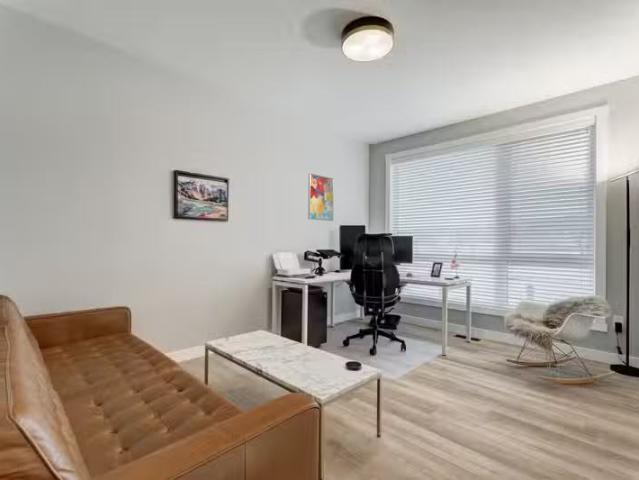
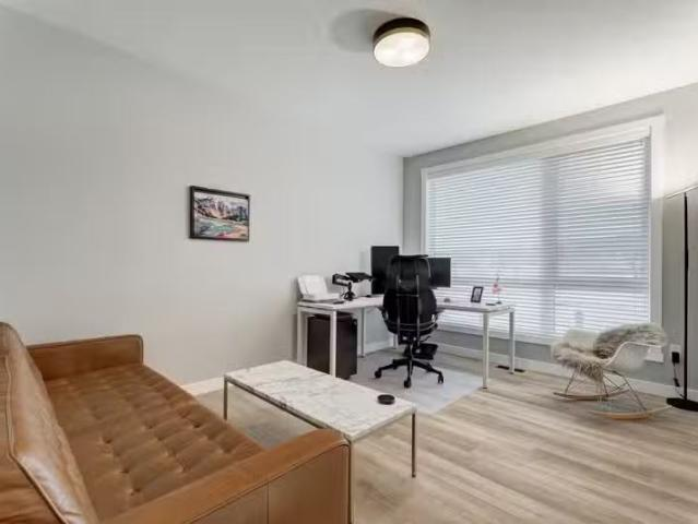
- wall art [307,172,335,222]
